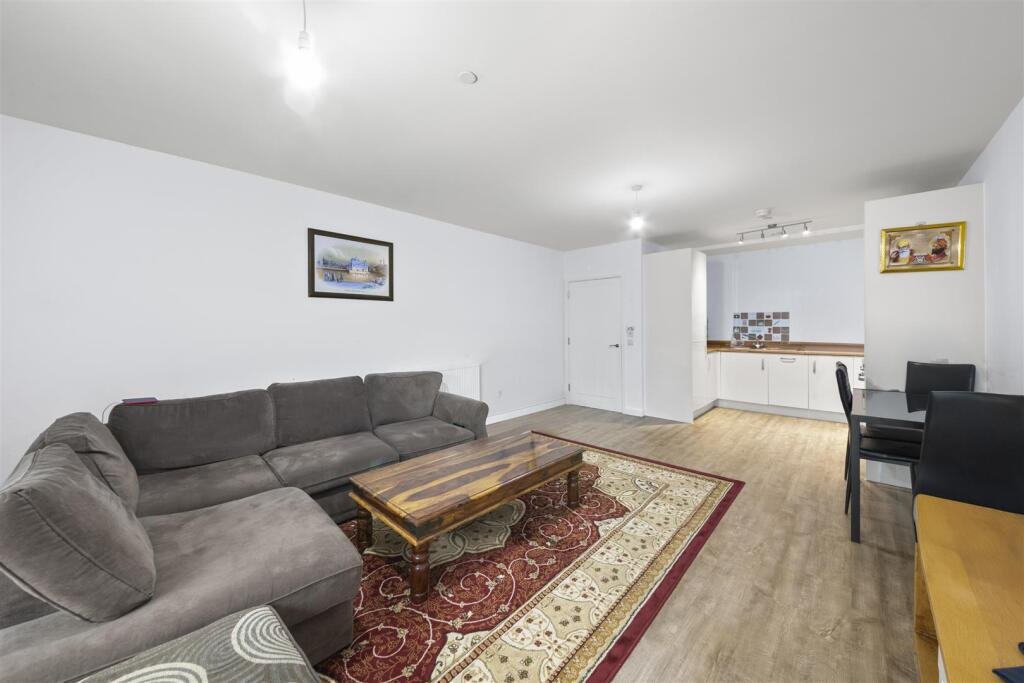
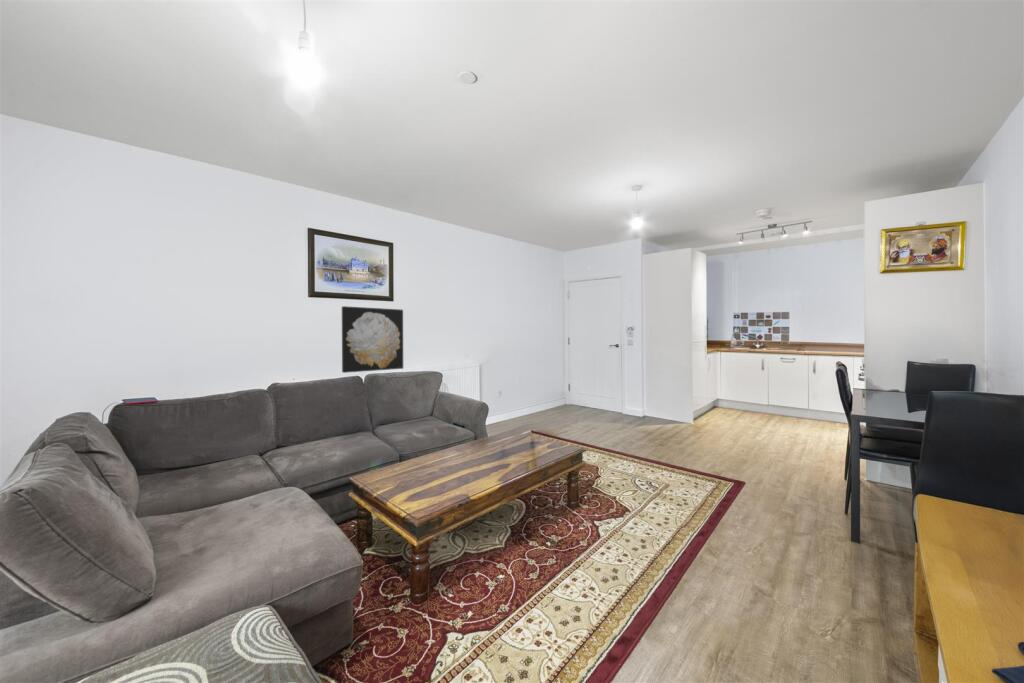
+ wall art [341,305,404,374]
